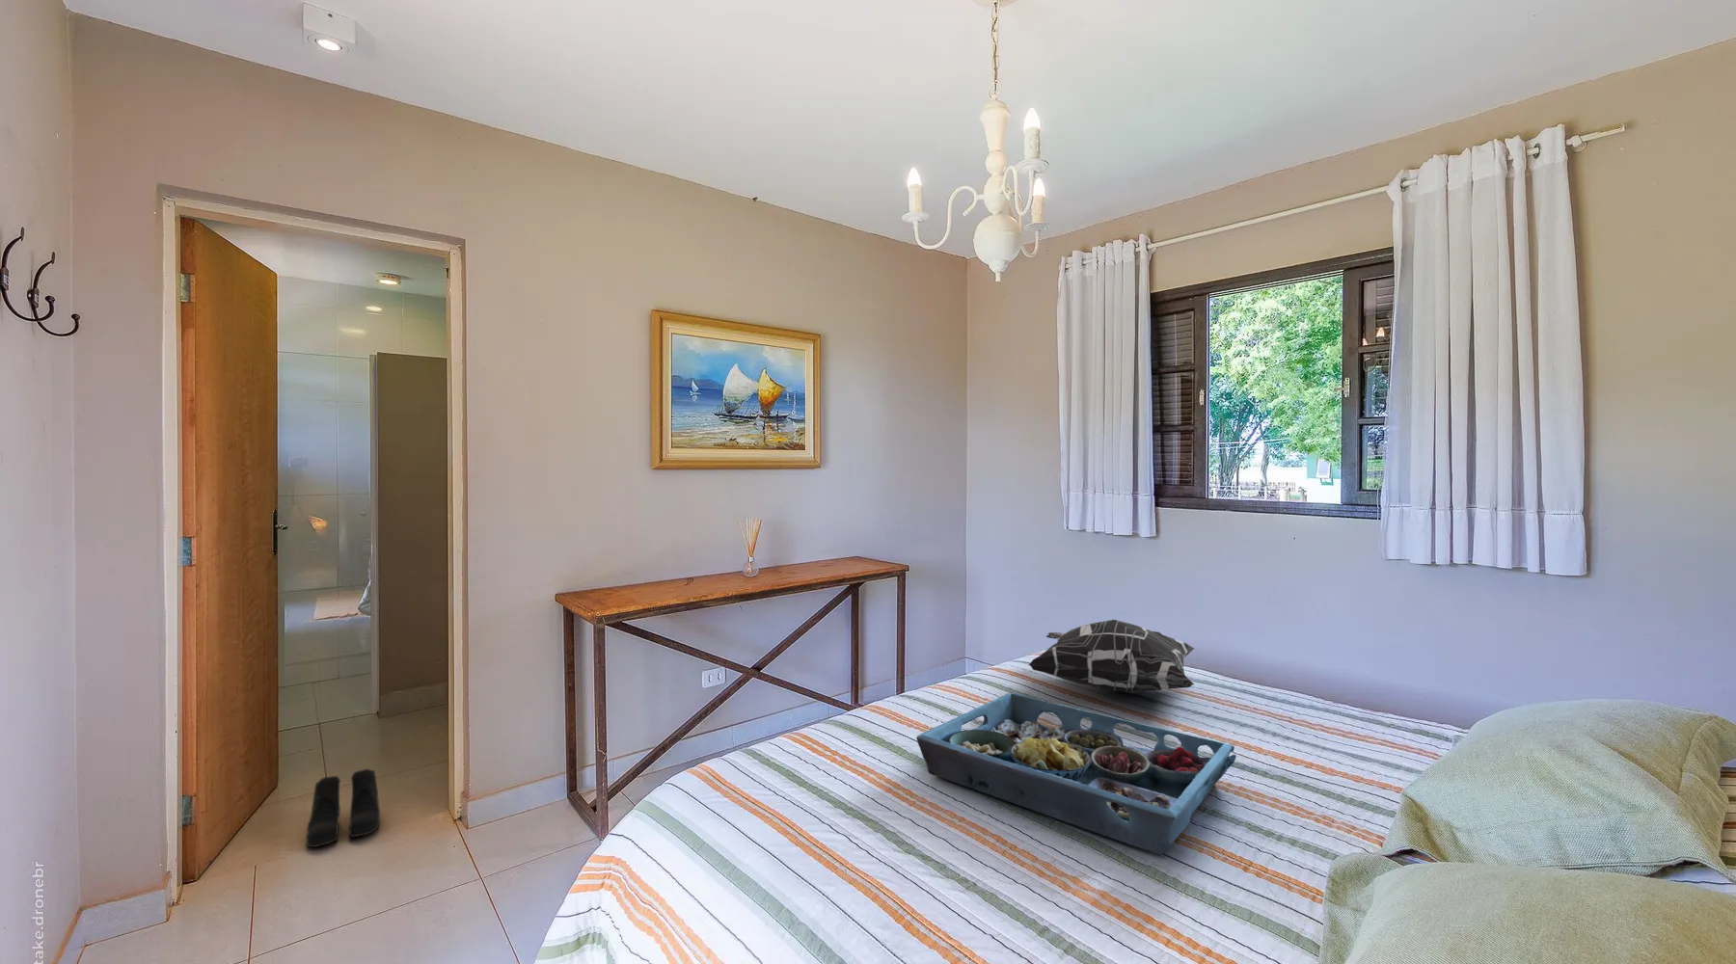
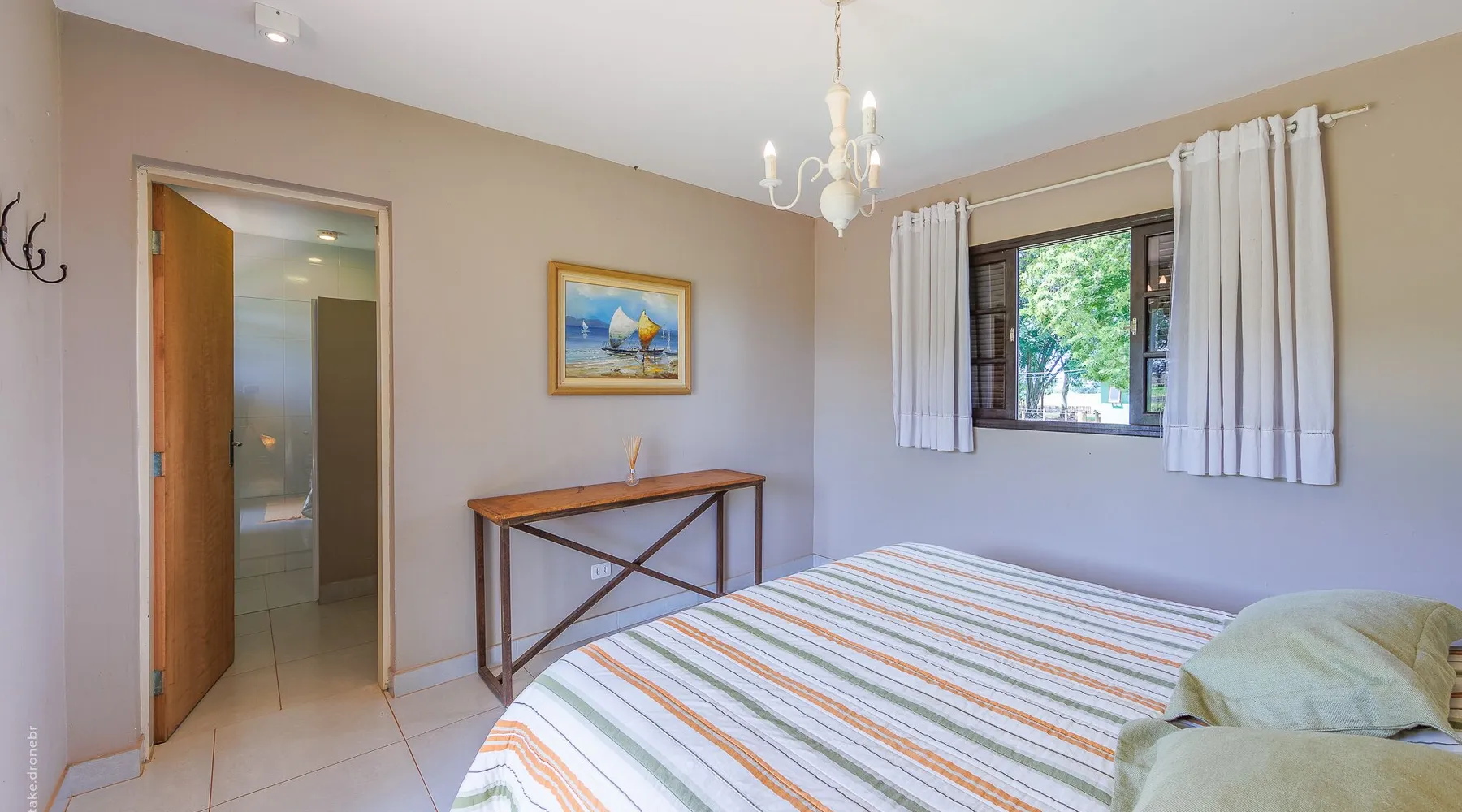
- serving tray [915,692,1237,856]
- boots [305,768,381,849]
- decorative pillow [1027,619,1195,695]
